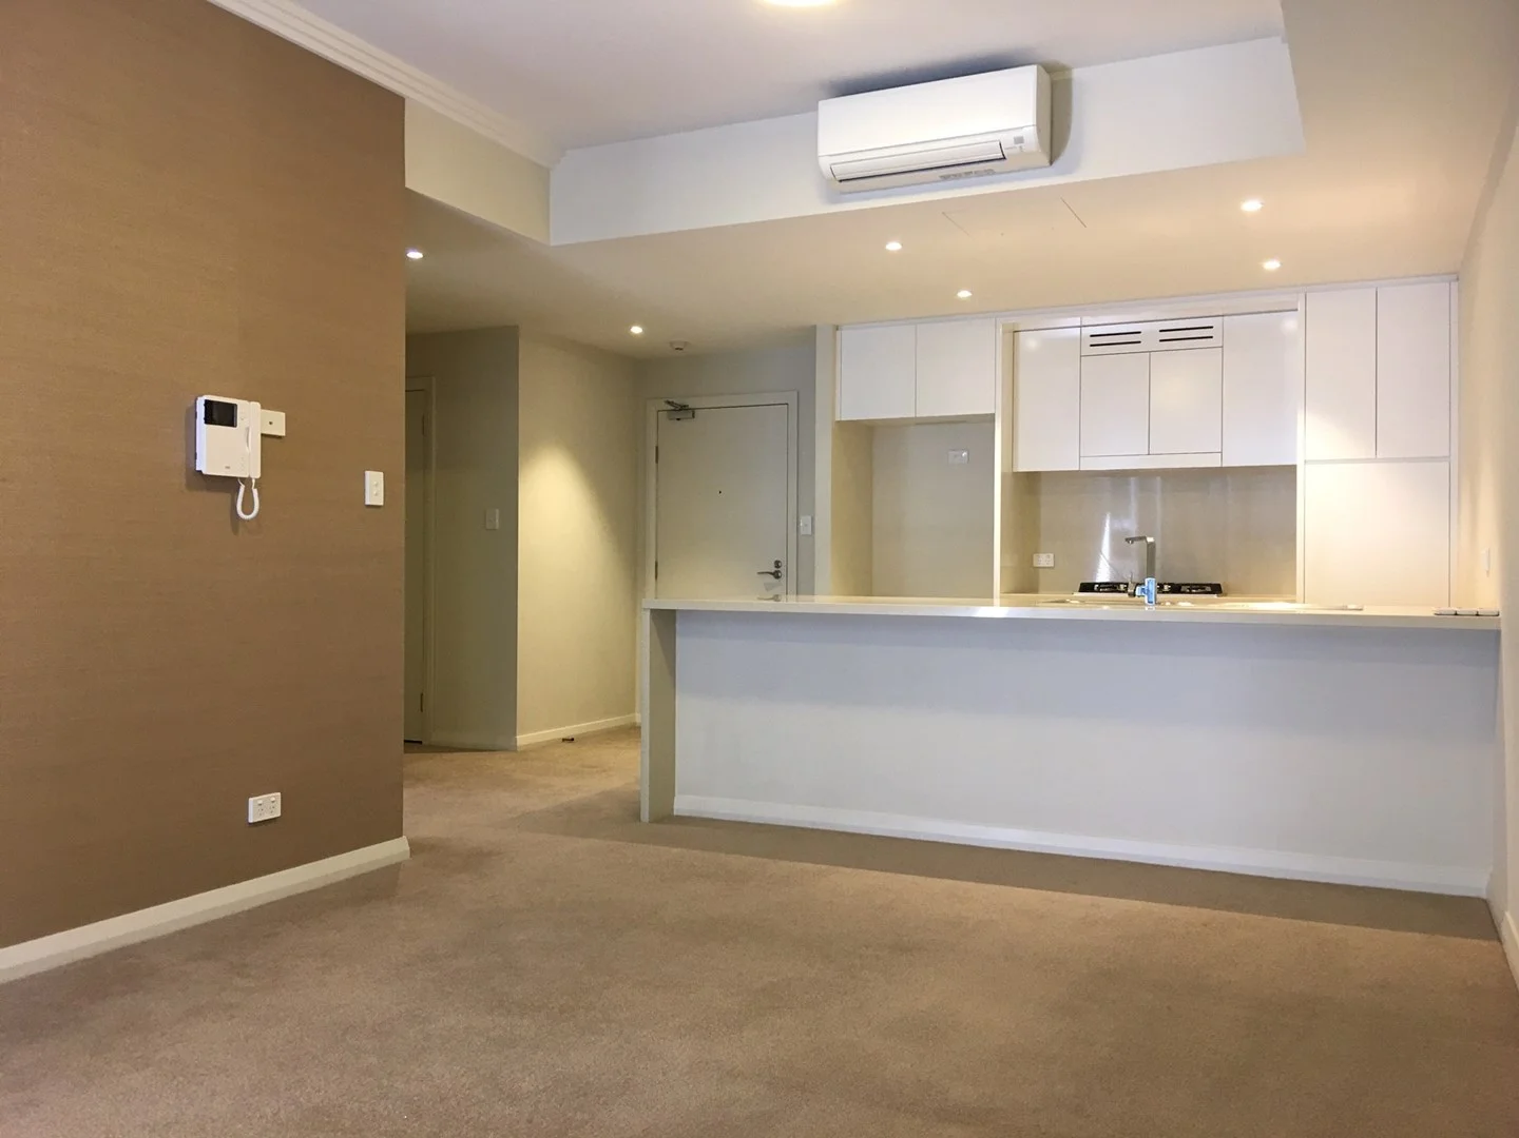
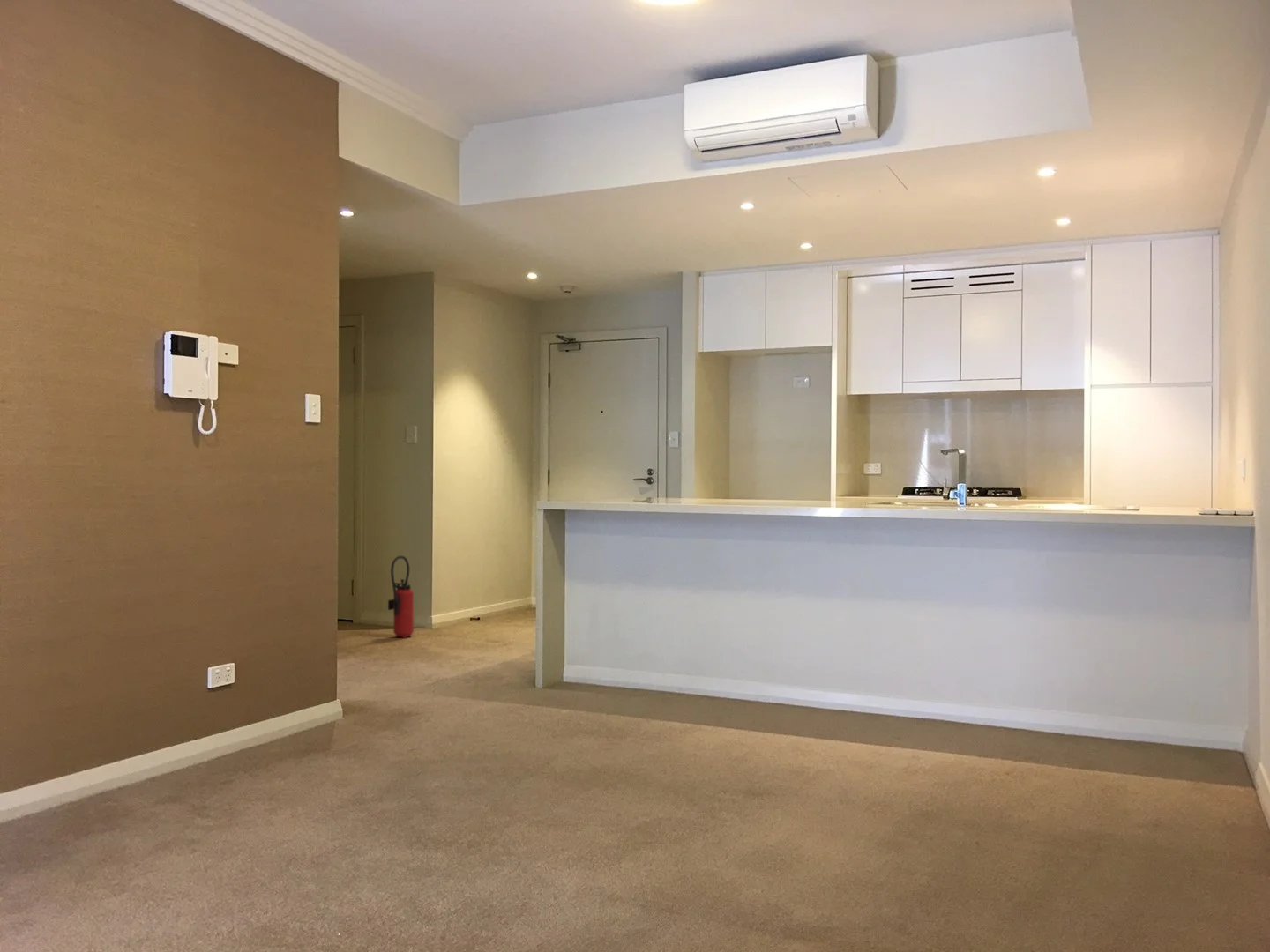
+ fire extinguisher [387,554,415,639]
